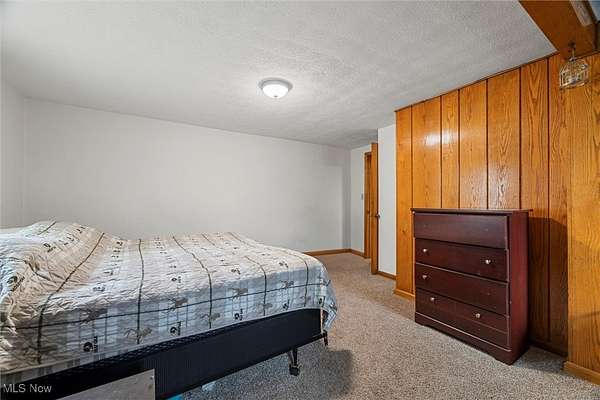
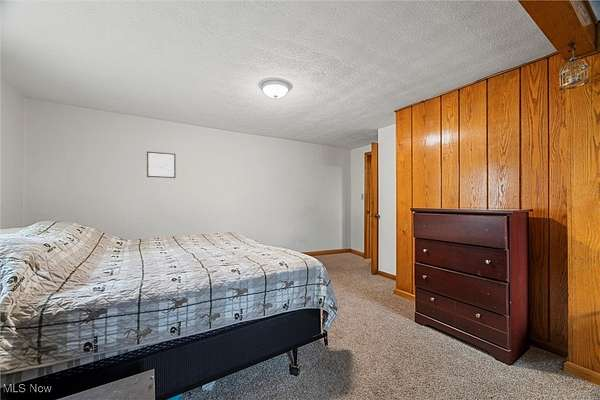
+ wall art [146,150,177,179]
